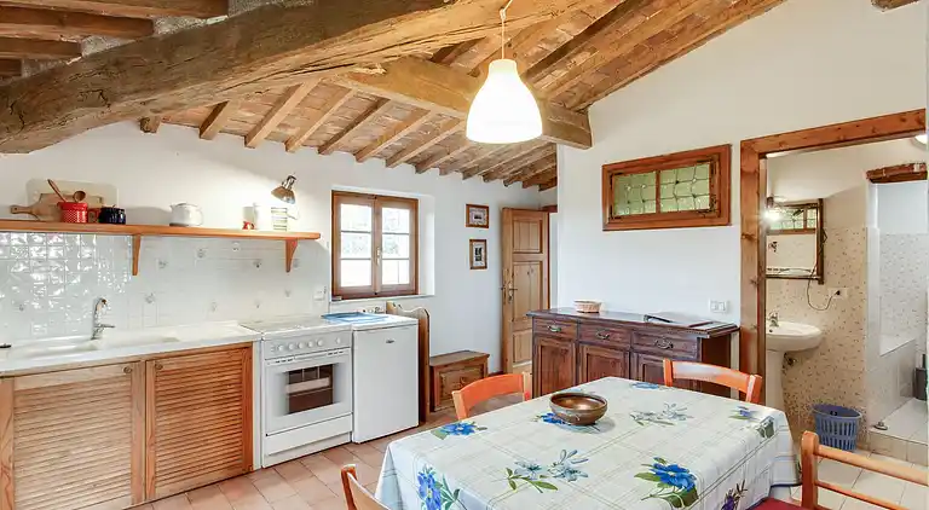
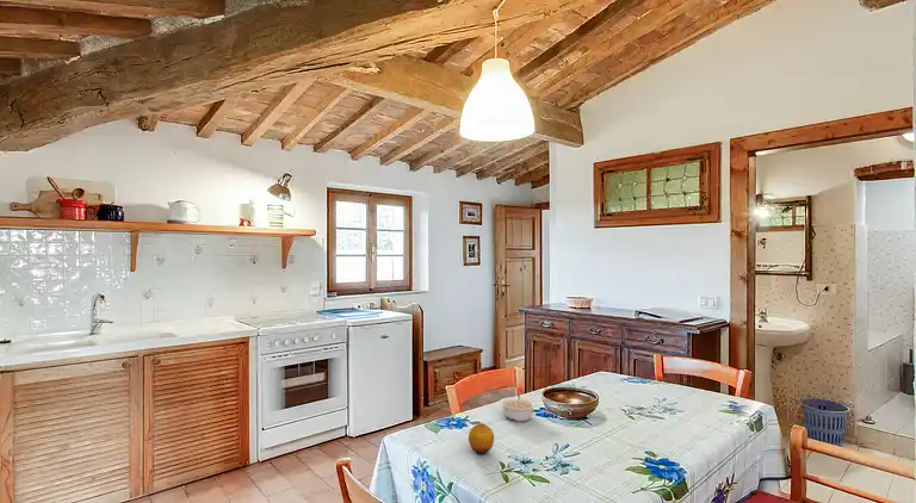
+ fruit [468,422,495,455]
+ legume [499,391,538,422]
